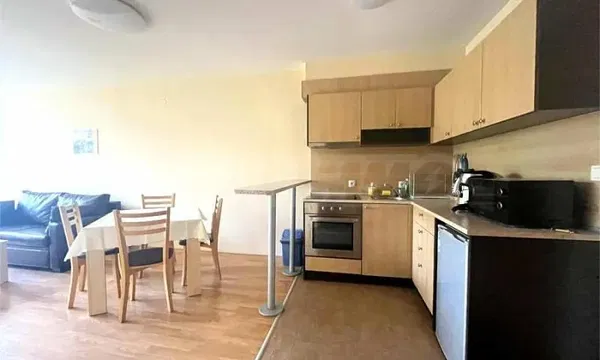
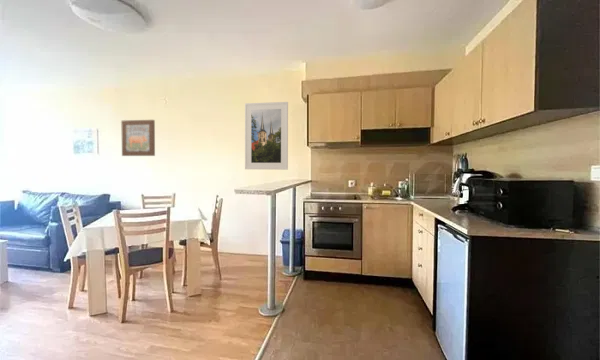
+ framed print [244,101,289,171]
+ wall art [120,119,156,157]
